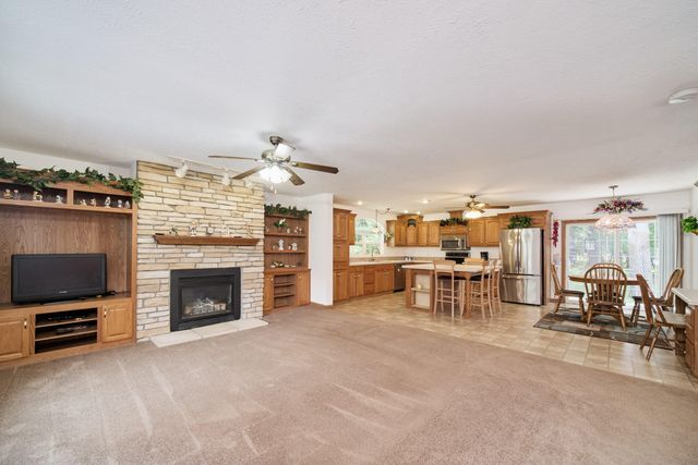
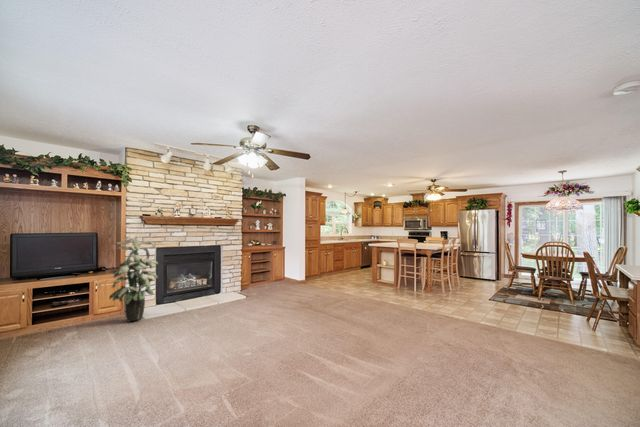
+ indoor plant [107,235,159,323]
